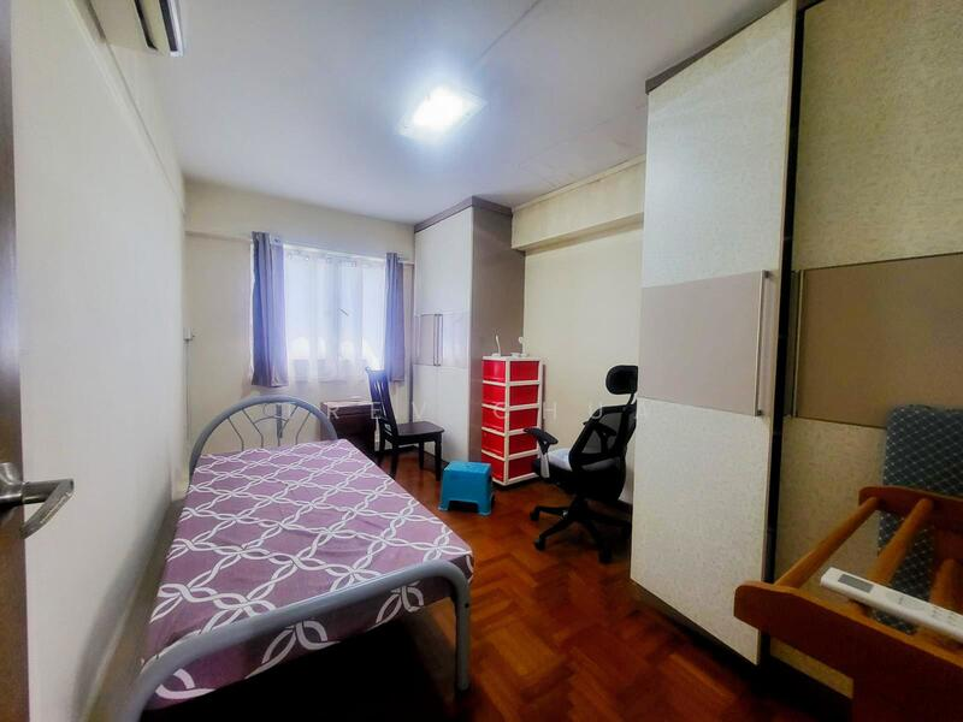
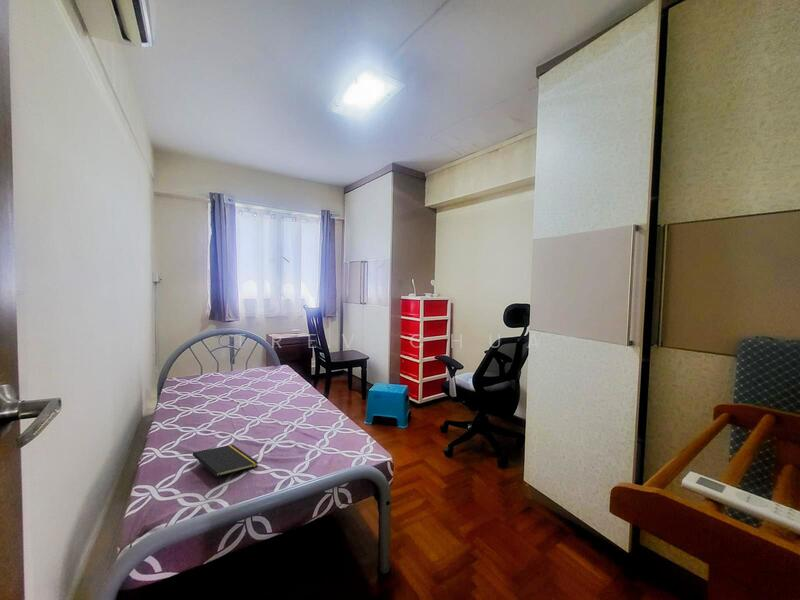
+ notepad [192,444,260,486]
